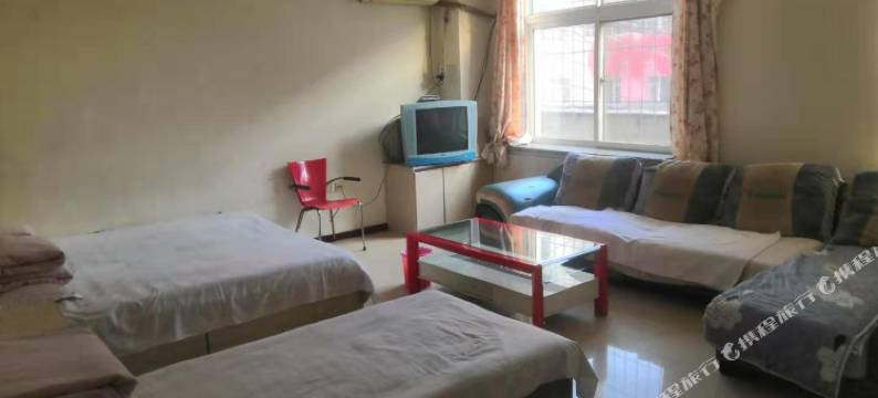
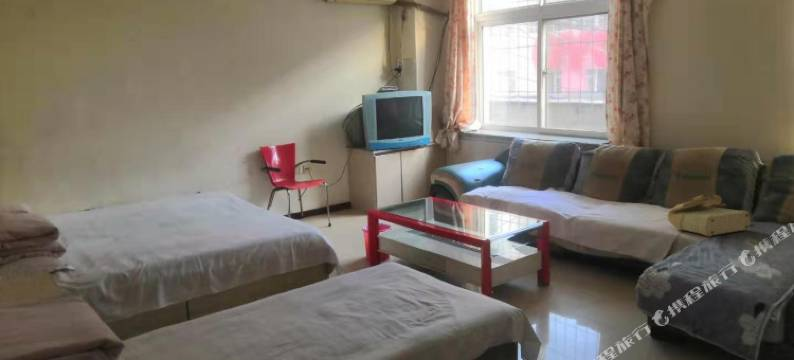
+ handbag [666,194,751,238]
